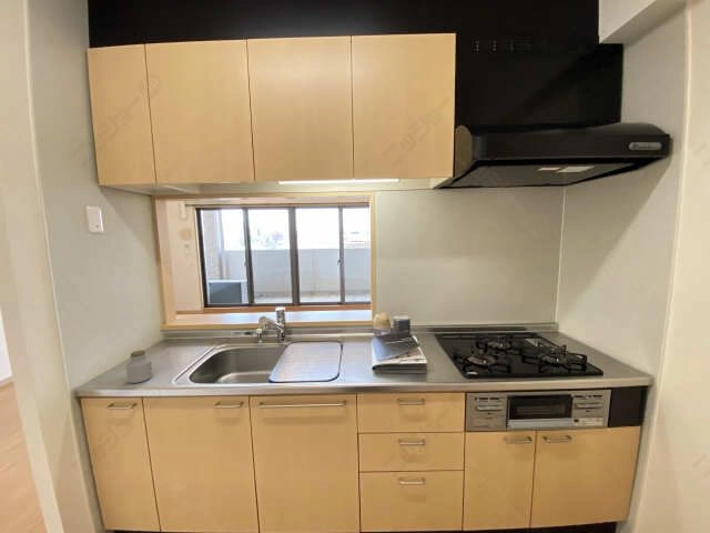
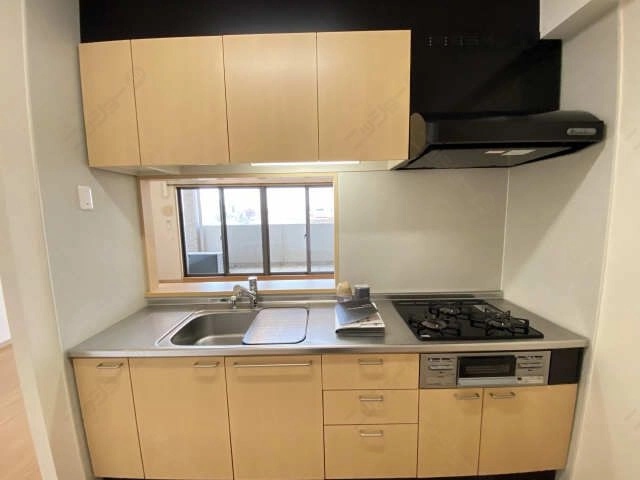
- jar [125,349,153,384]
